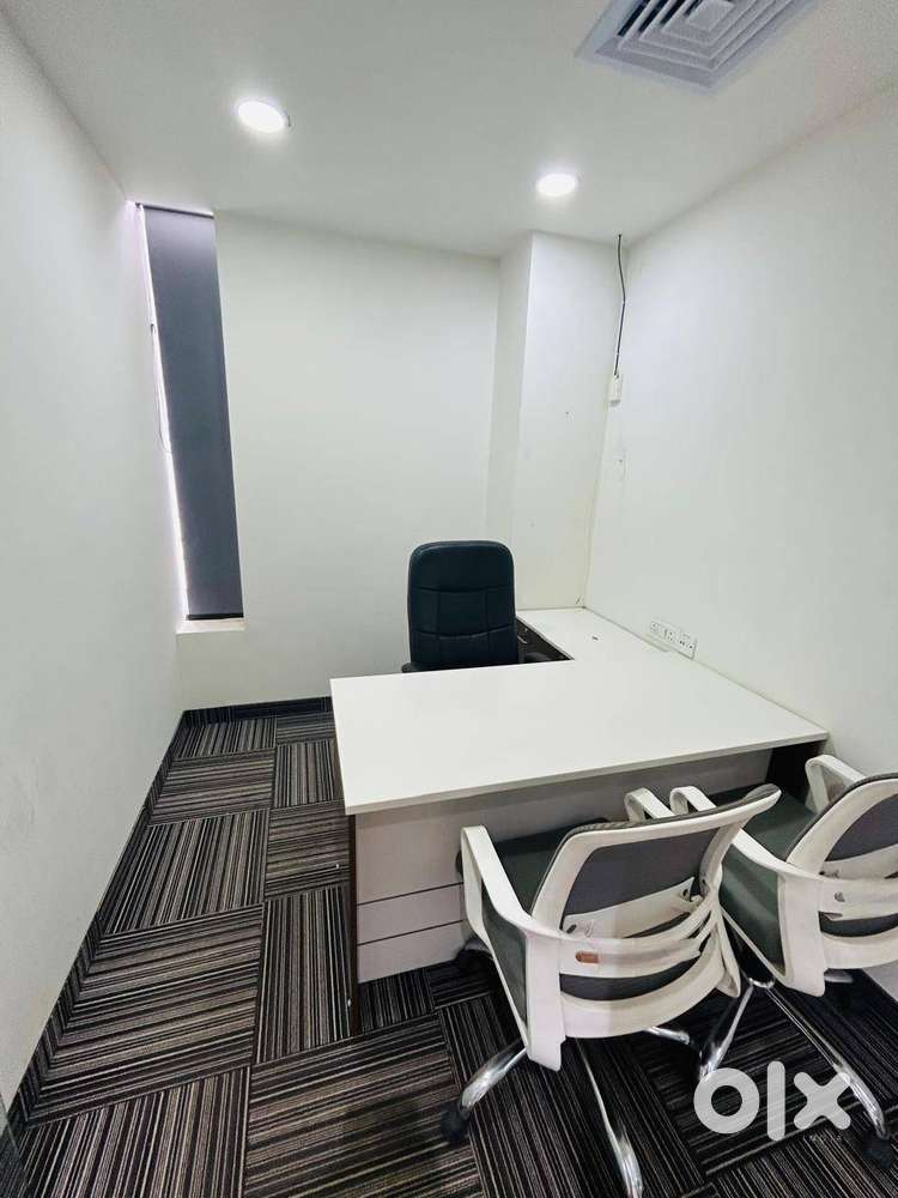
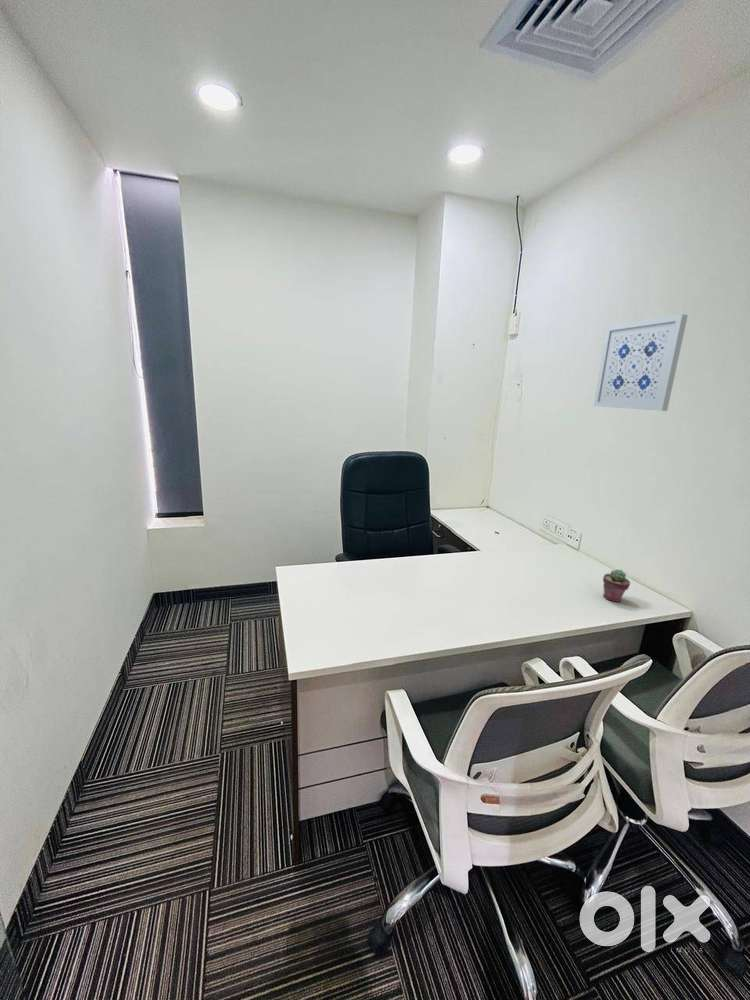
+ potted succulent [602,569,631,603]
+ wall art [592,313,689,412]
